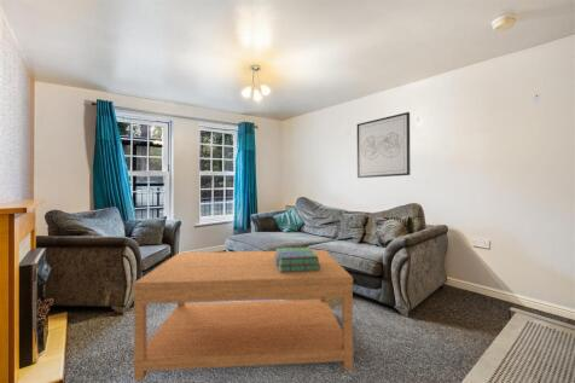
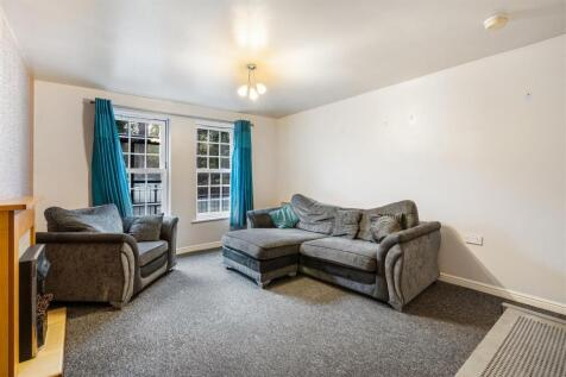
- wall art [356,111,412,179]
- stack of books [274,246,320,272]
- coffee table [132,249,355,382]
